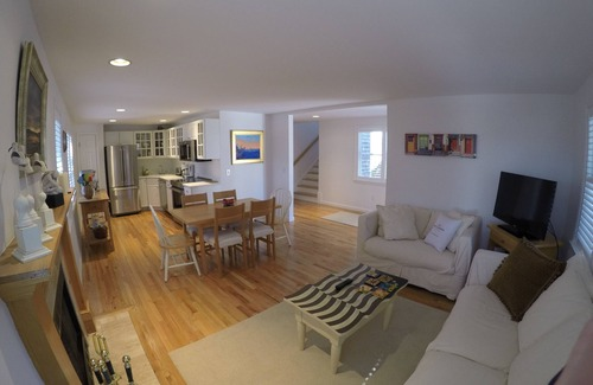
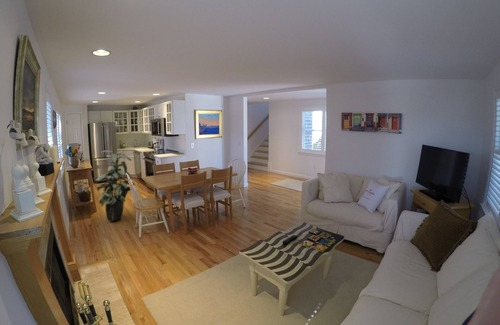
+ indoor plant [93,149,136,222]
